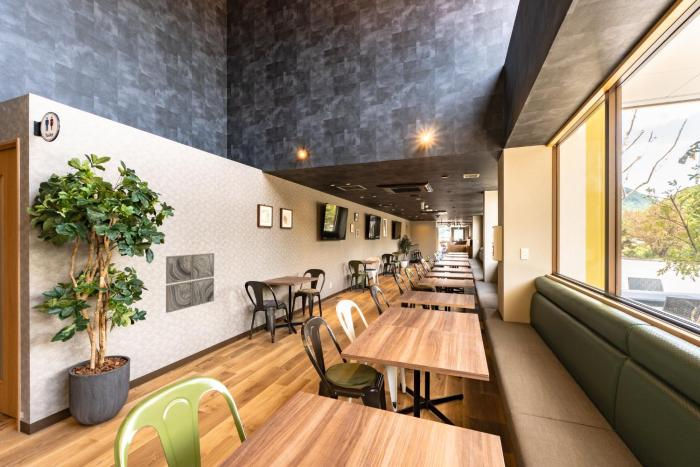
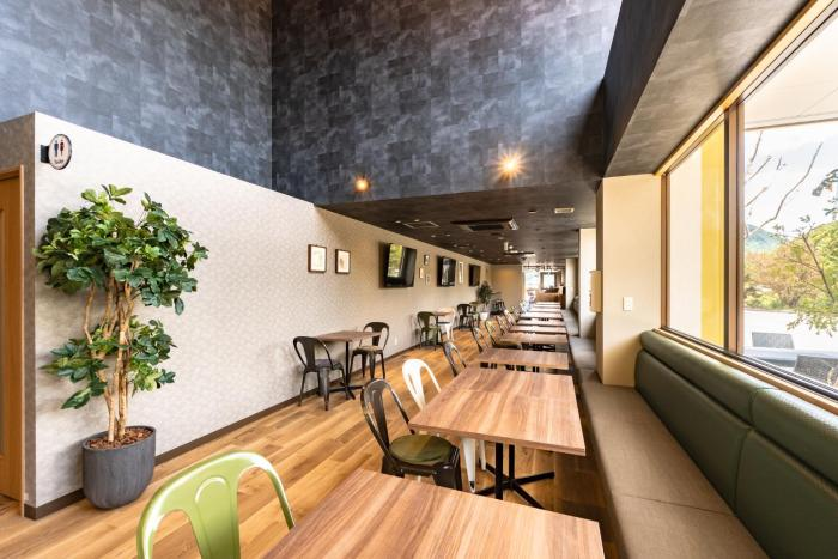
- wall art [165,252,215,314]
